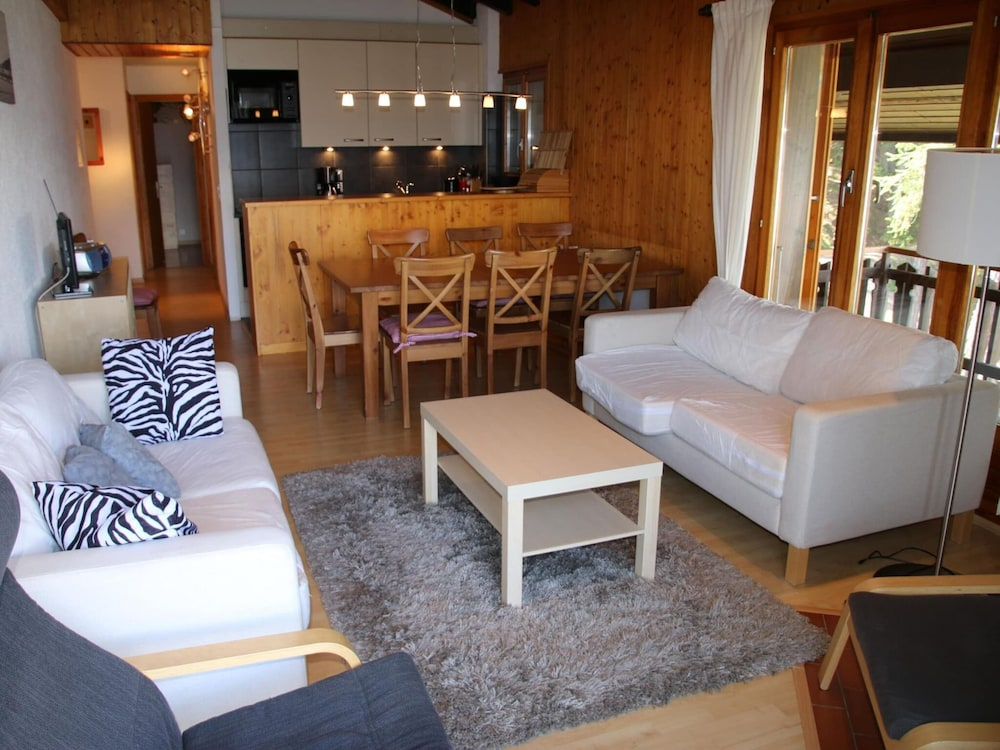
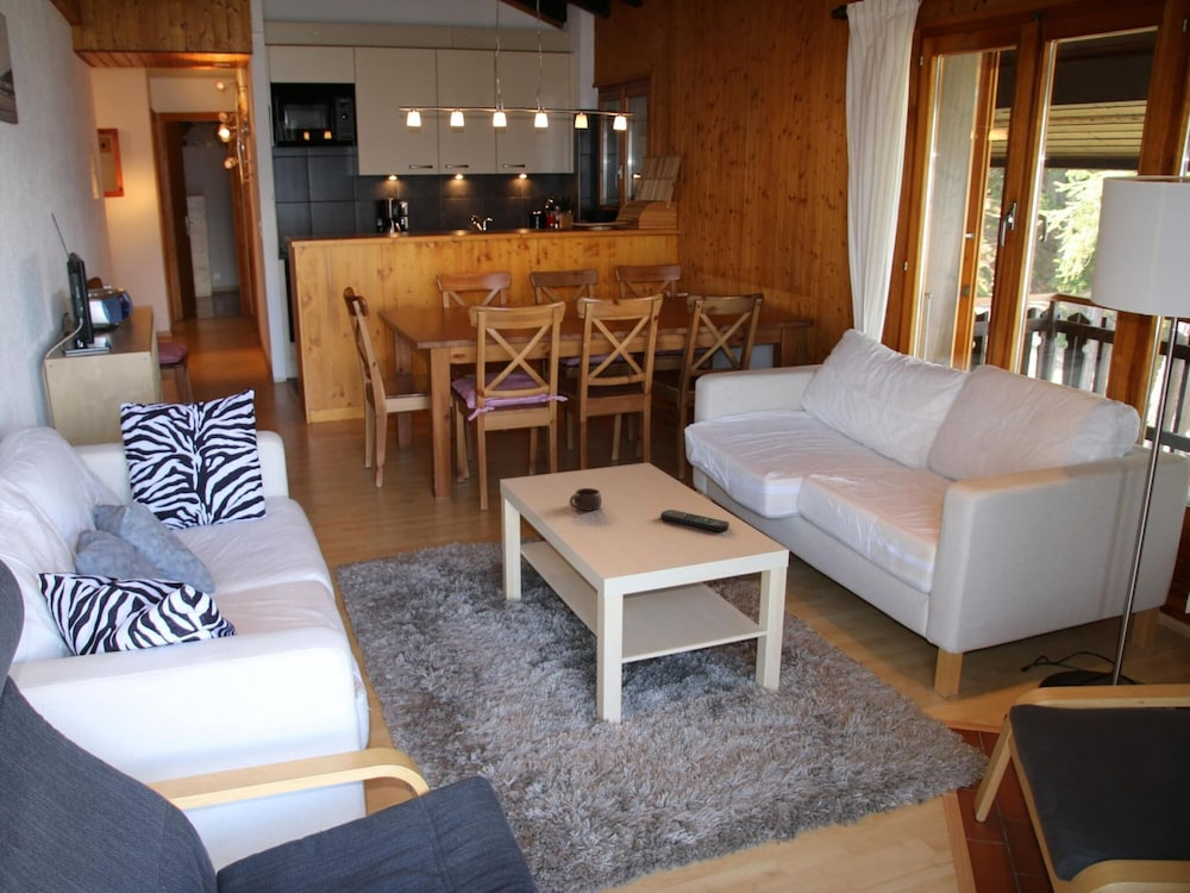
+ remote control [659,508,731,532]
+ cup [569,487,603,511]
